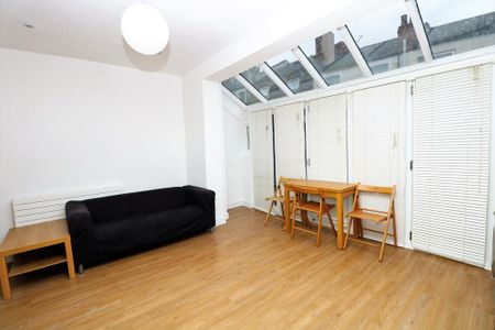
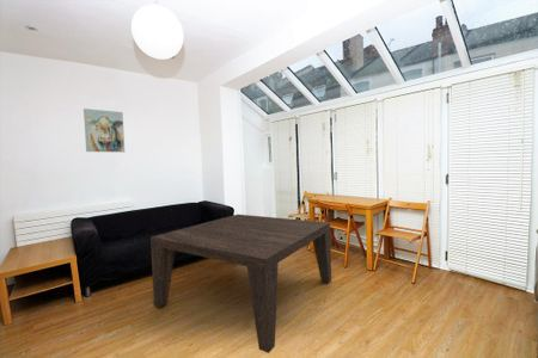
+ wall art [82,107,126,153]
+ coffee table [149,214,332,354]
